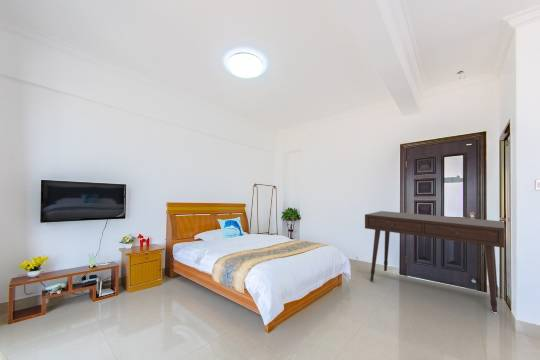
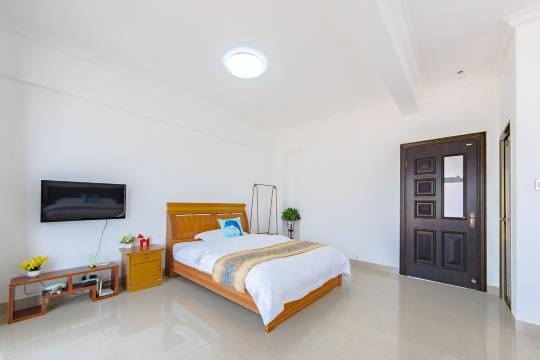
- desk [364,210,505,313]
